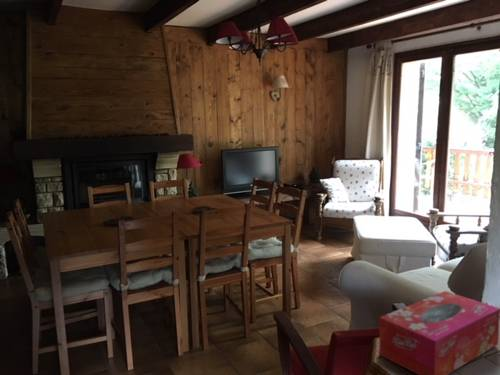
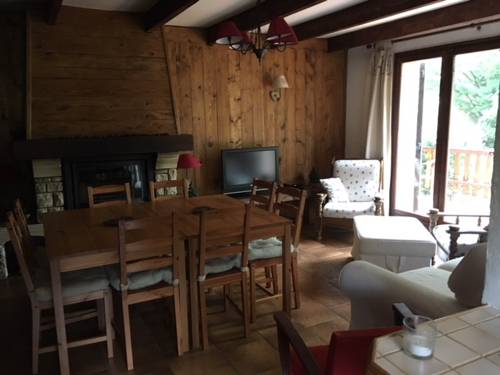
- tissue box [378,290,500,375]
